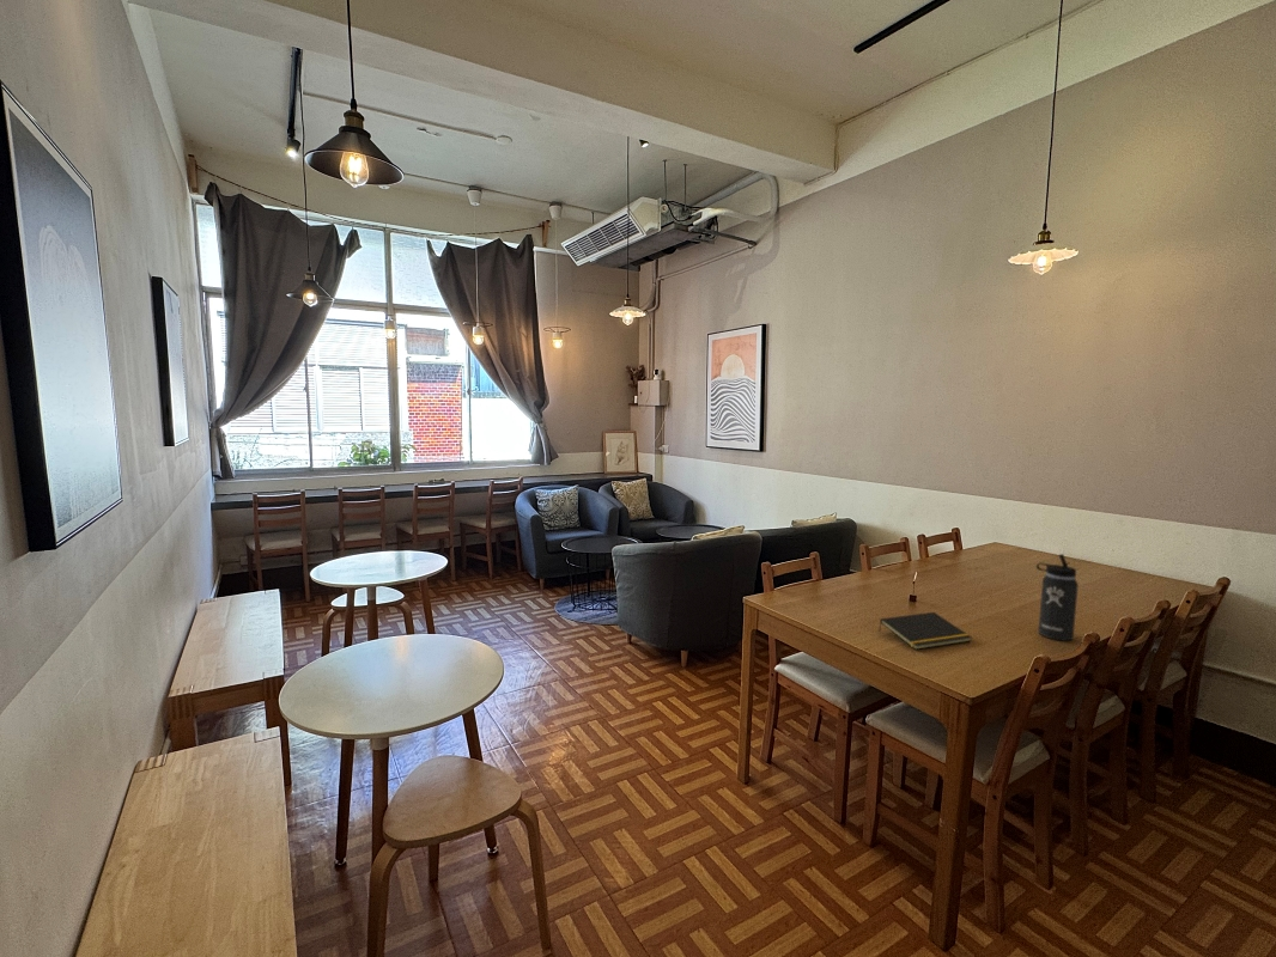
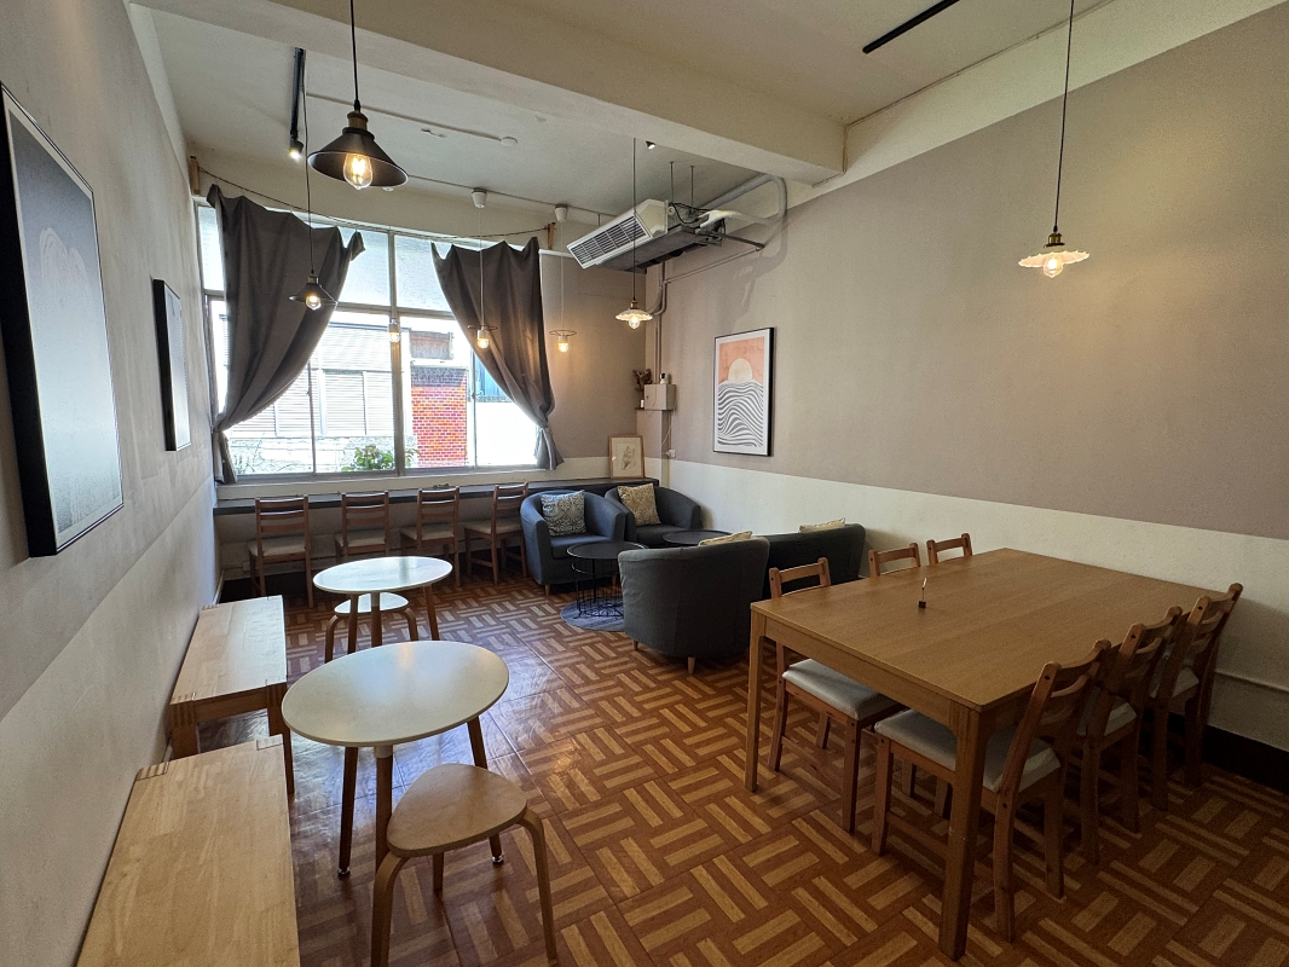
- thermos bottle [1035,553,1080,642]
- notepad [877,611,973,651]
